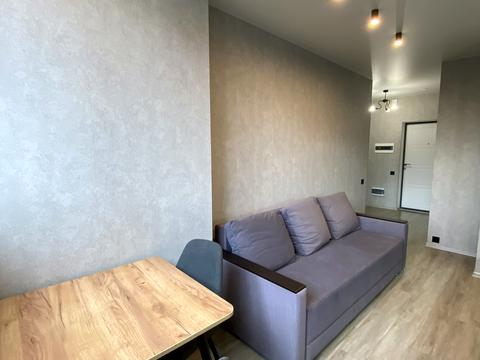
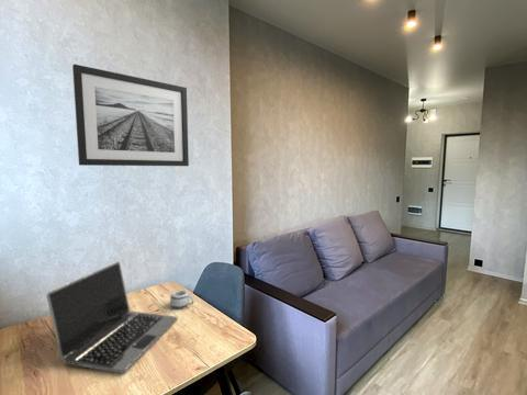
+ mug [169,290,195,309]
+ laptop [45,261,179,375]
+ wall art [71,63,190,167]
